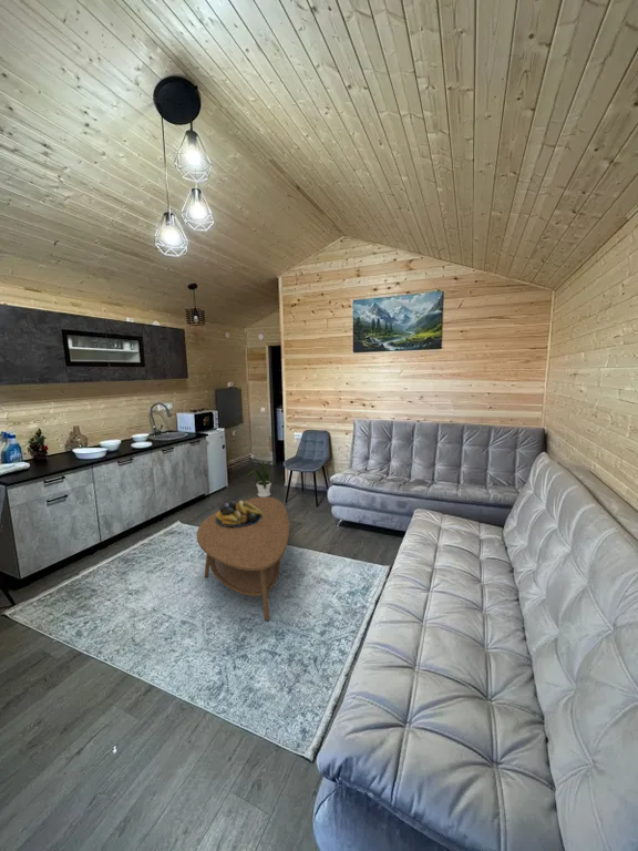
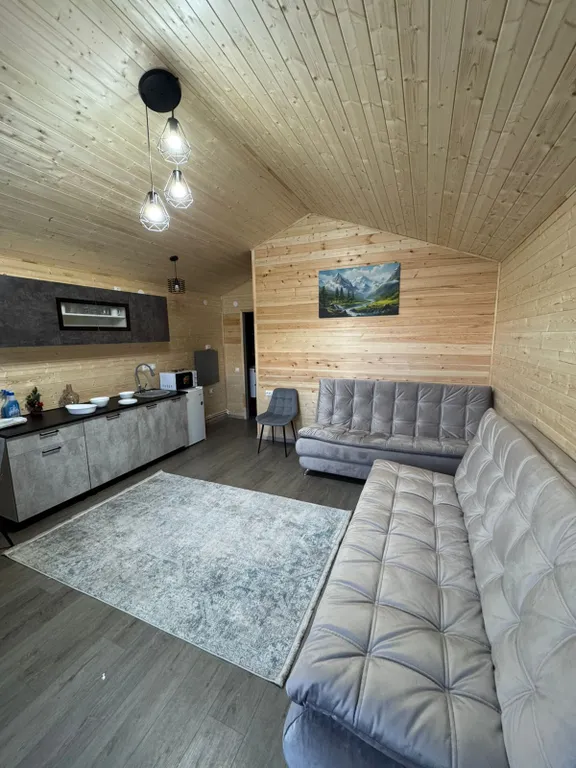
- fruit bowl [216,500,263,527]
- coffee table [196,496,290,623]
- house plant [247,457,278,498]
